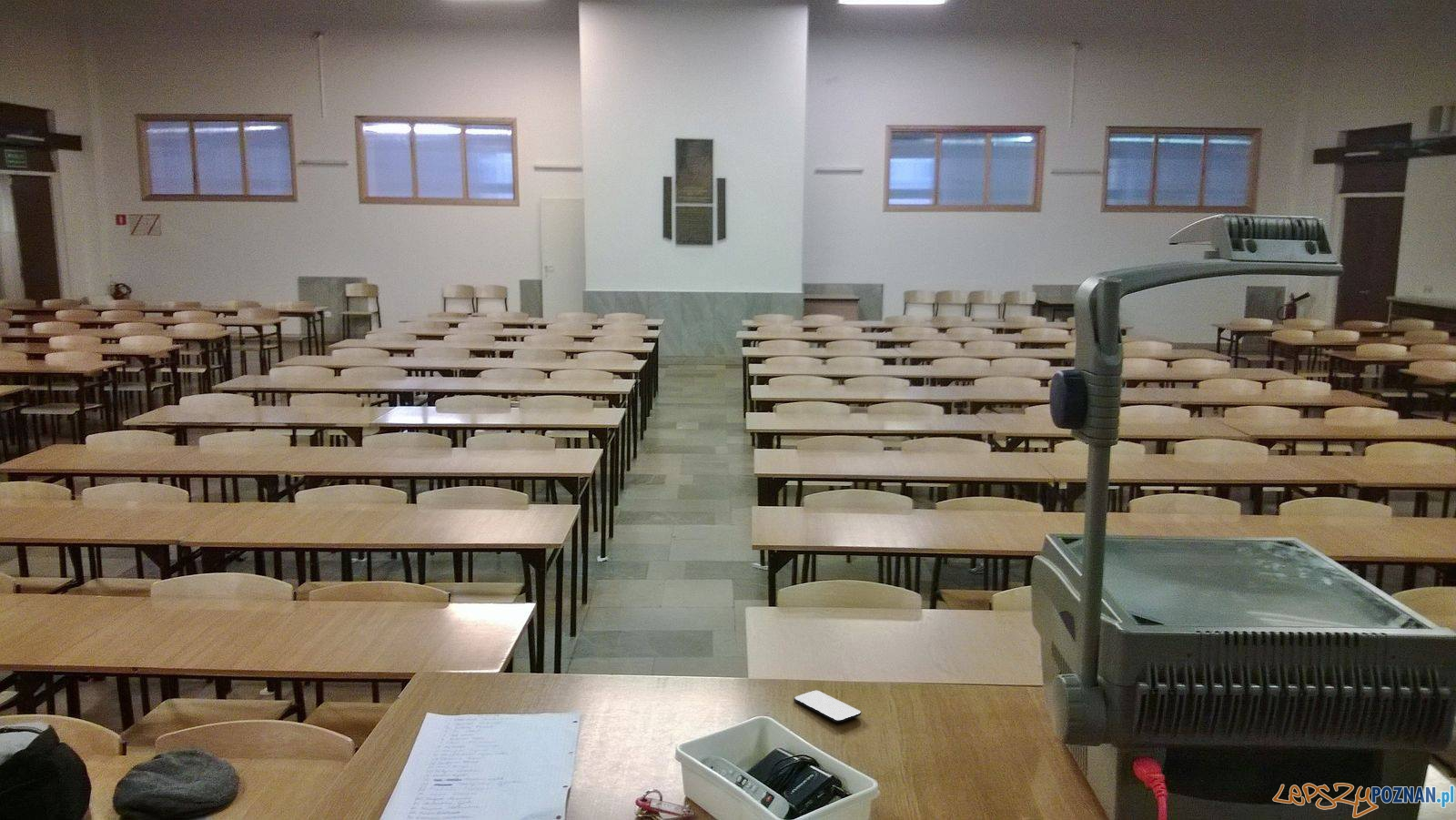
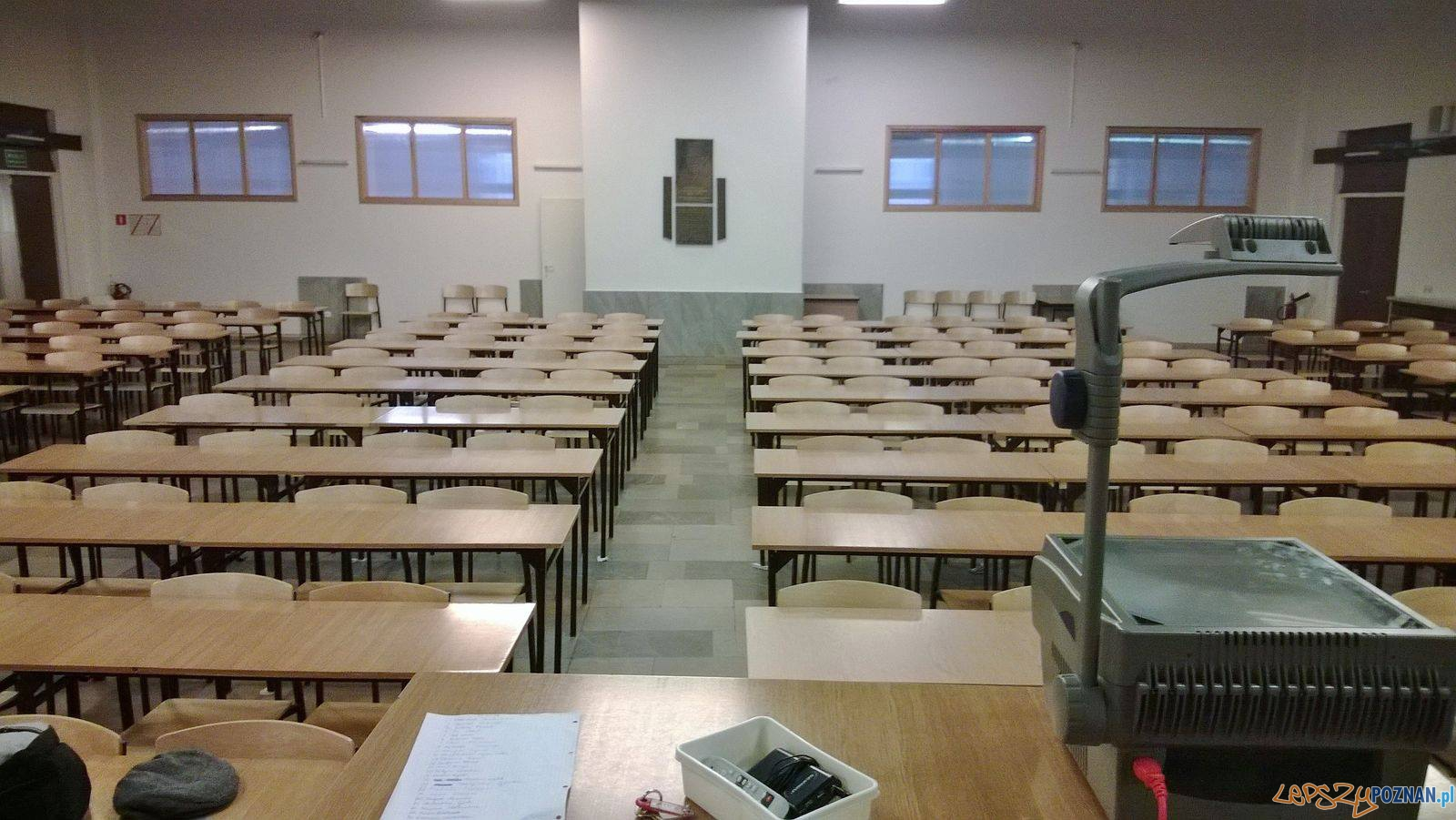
- smartphone [793,690,862,724]
